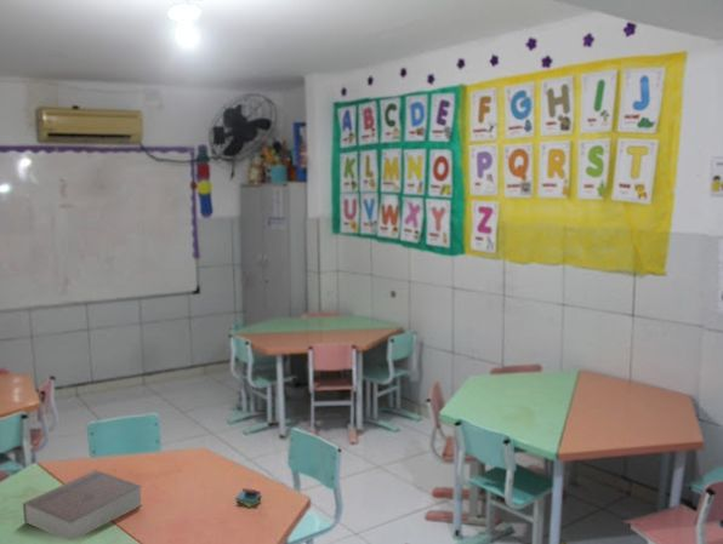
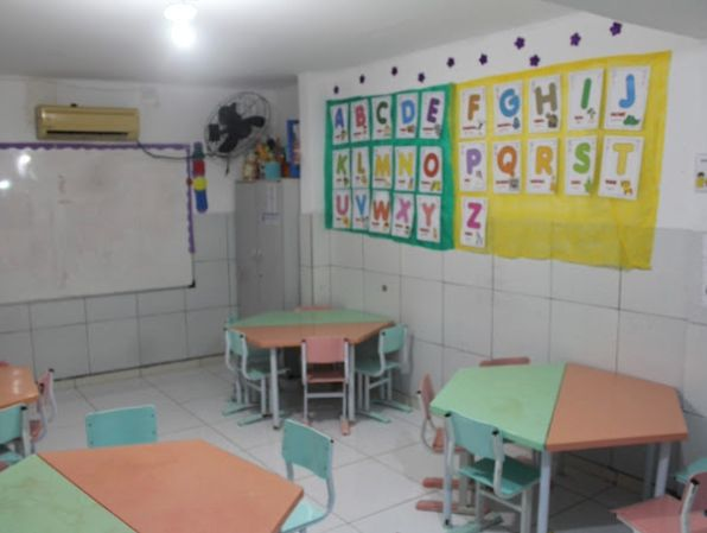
- sticky notes [234,487,262,509]
- book [22,469,144,542]
